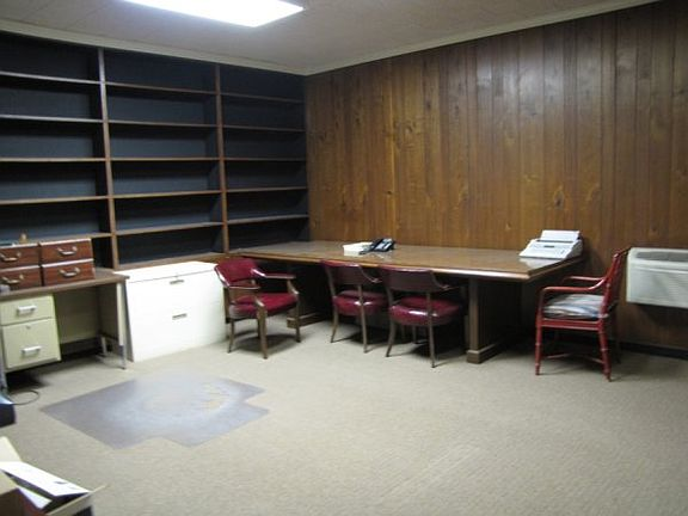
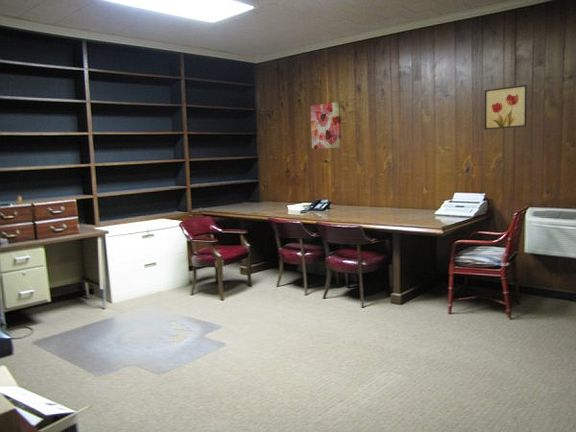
+ wall art [310,101,342,150]
+ wall art [483,84,528,131]
